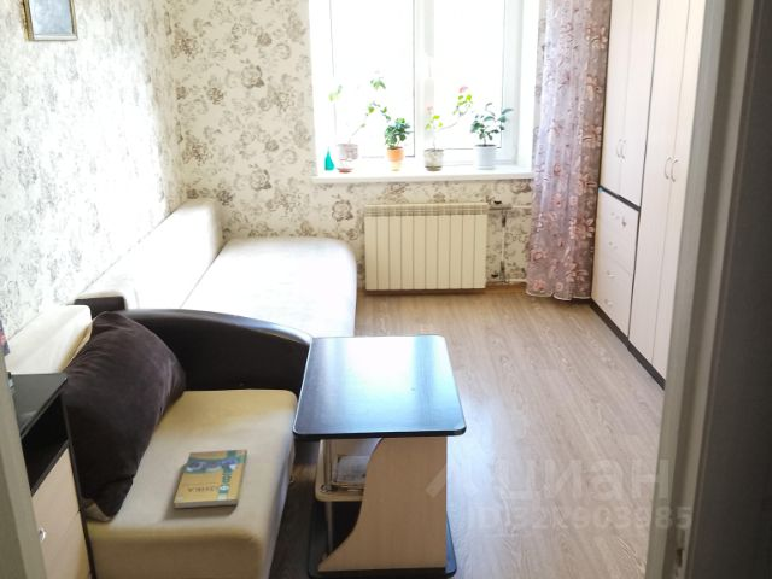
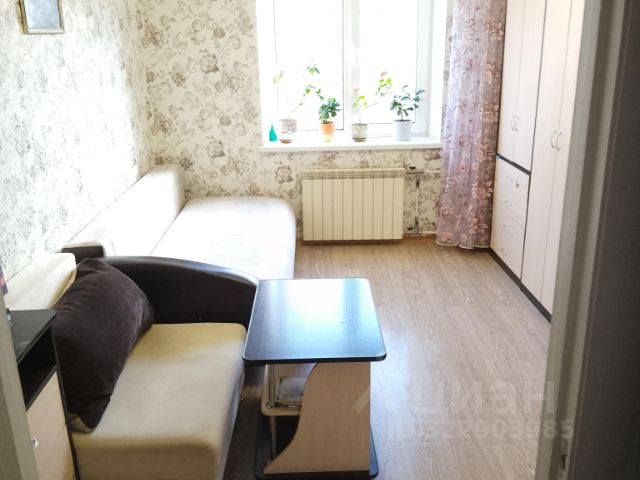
- booklet [172,449,248,510]
